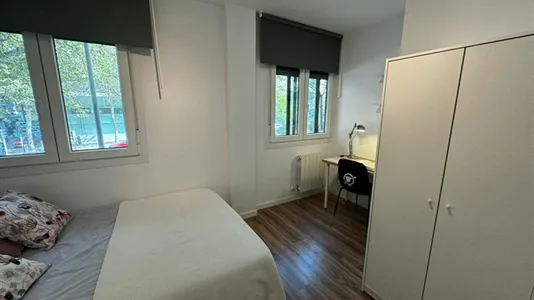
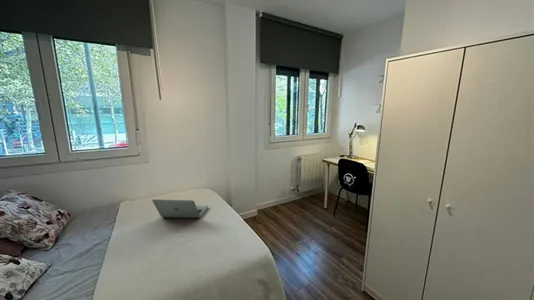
+ laptop [151,199,209,219]
